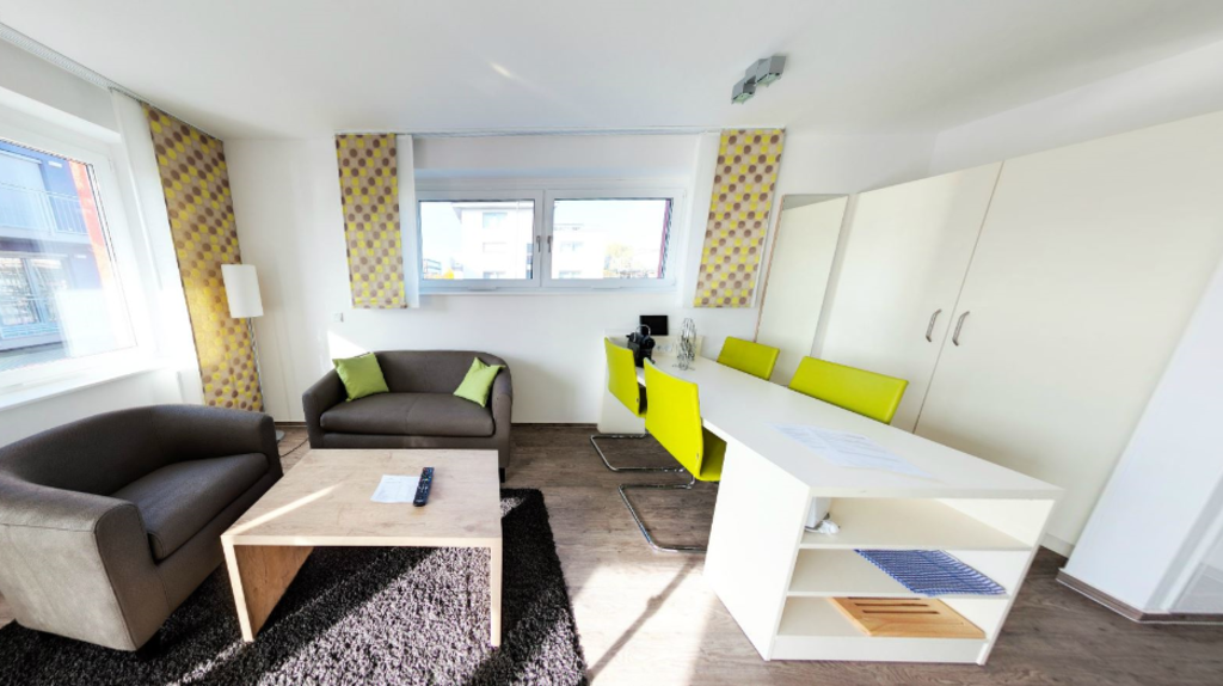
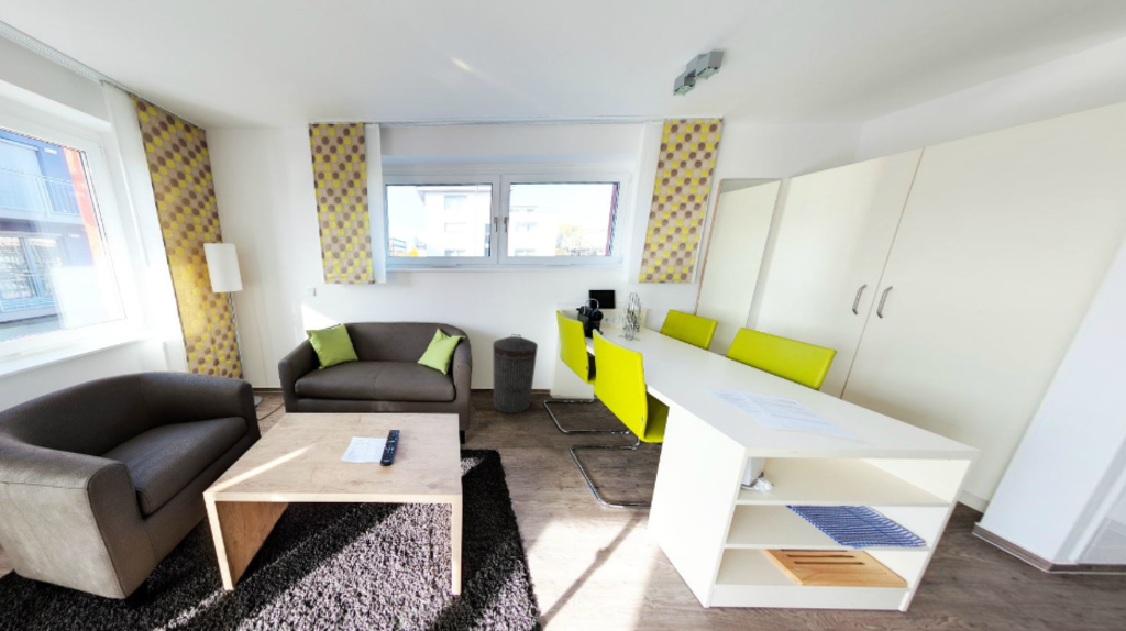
+ trash can [492,333,539,414]
